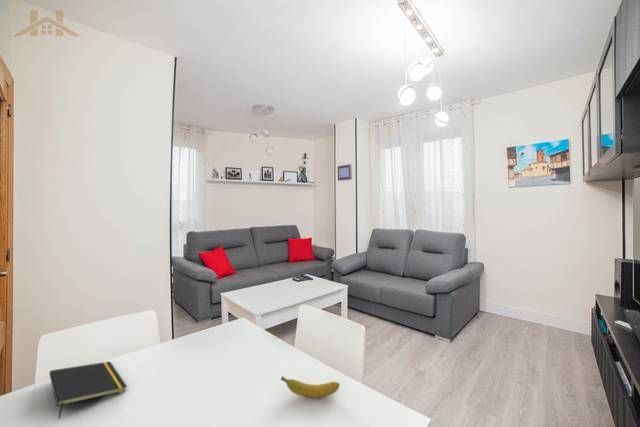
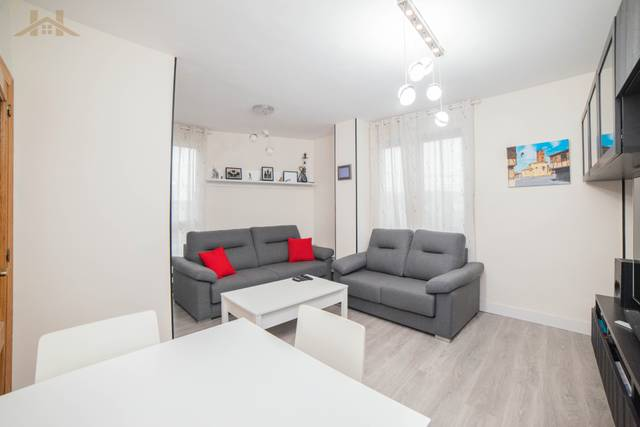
- notepad [48,360,128,420]
- banana [280,375,341,399]
